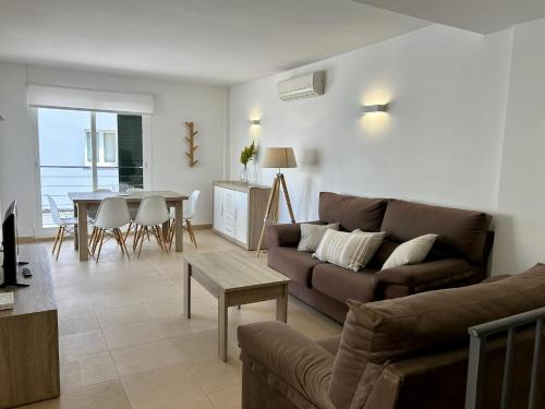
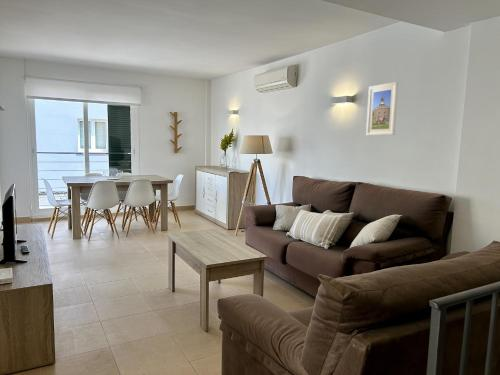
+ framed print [365,81,399,137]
